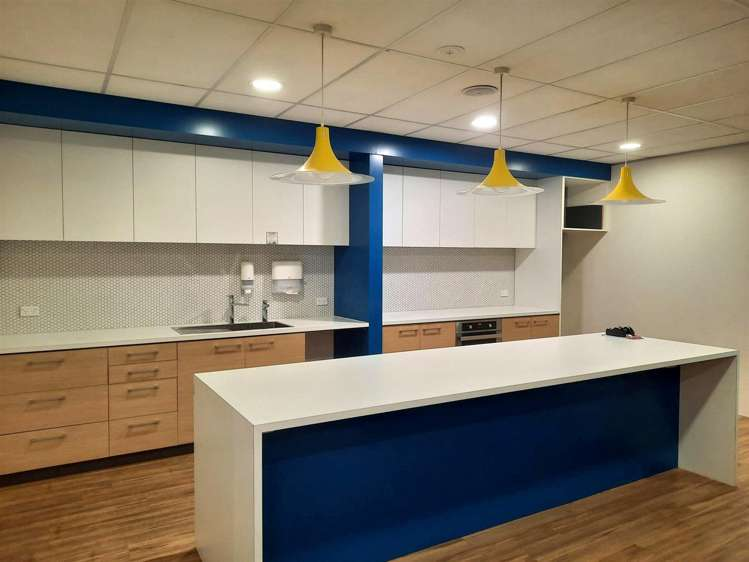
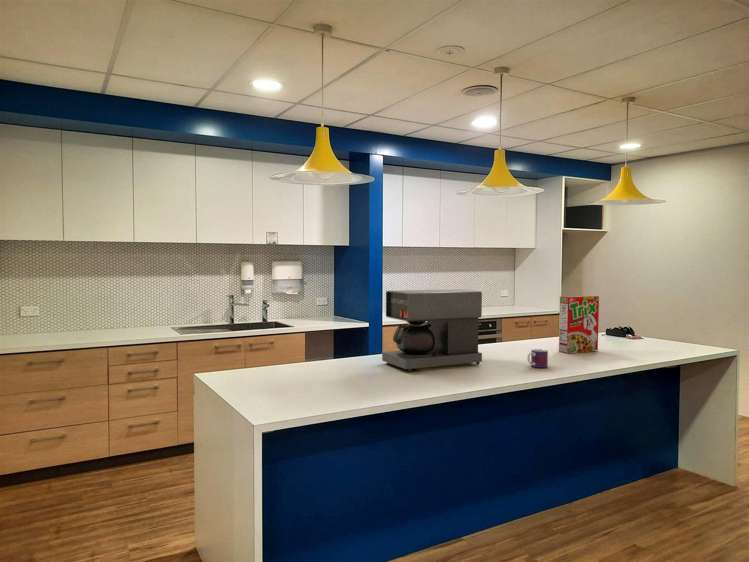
+ mug [527,348,549,369]
+ coffee maker [381,288,483,372]
+ cereal box [558,295,600,354]
